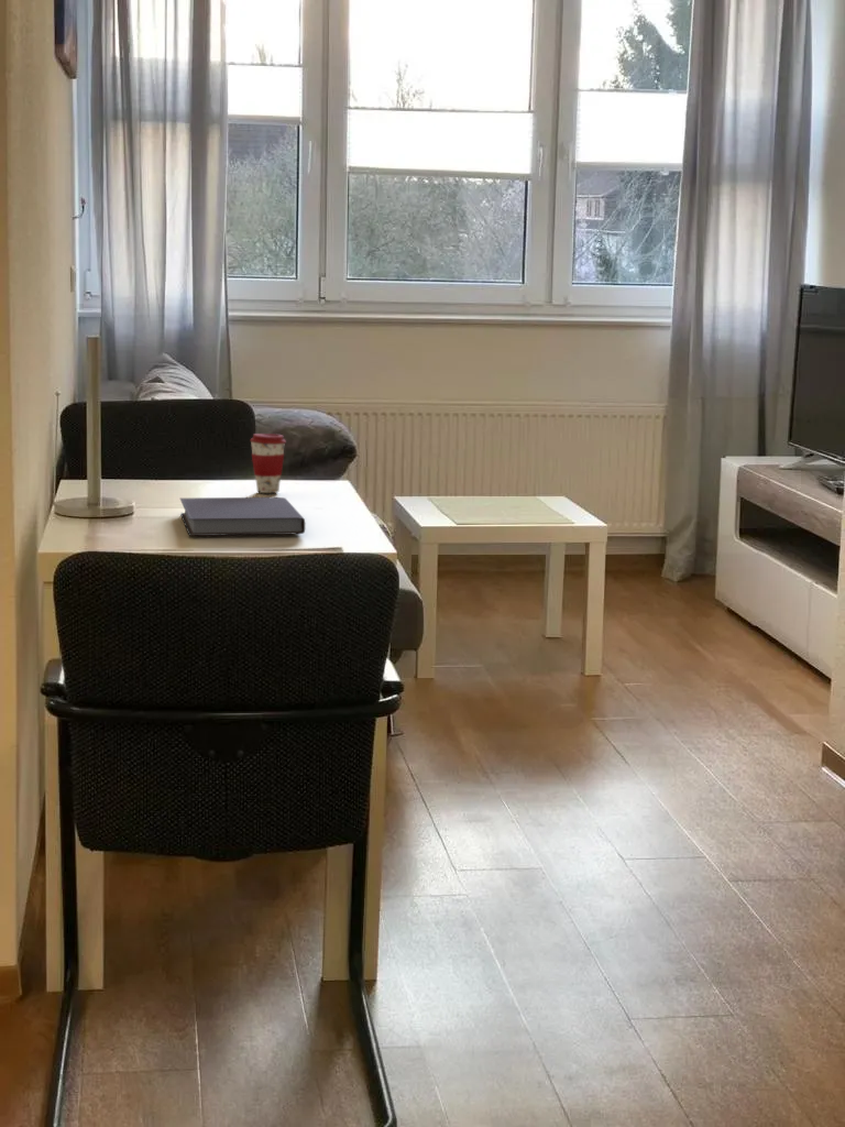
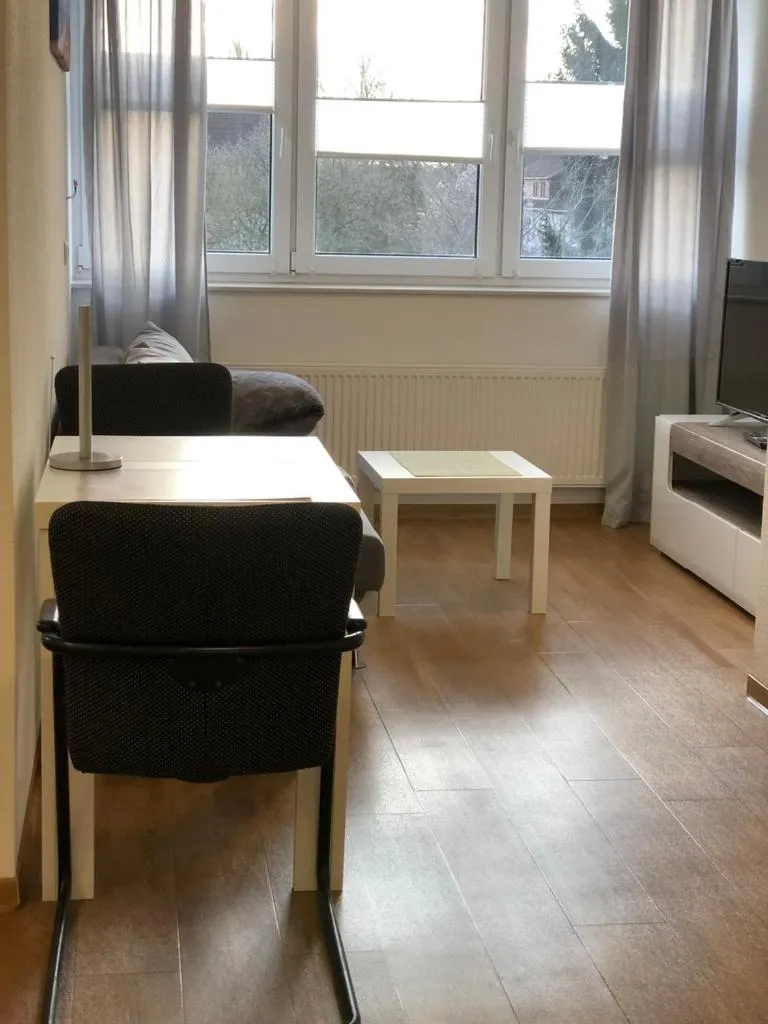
- coffee cup [249,433,287,494]
- notebook [179,496,306,537]
